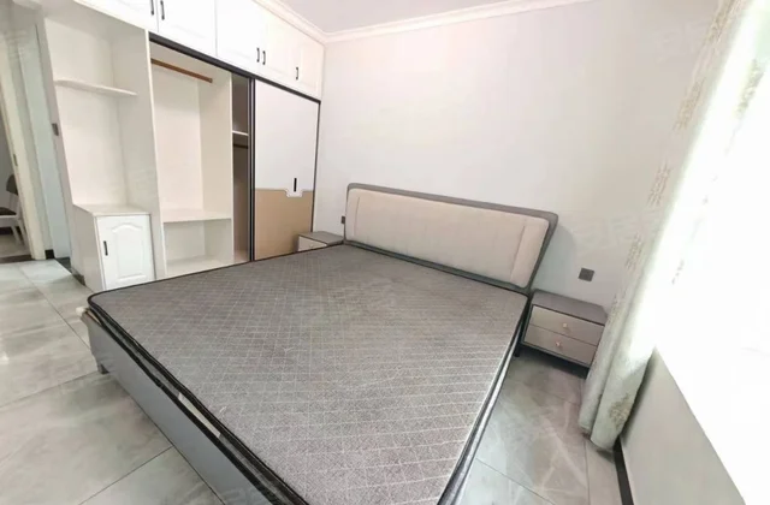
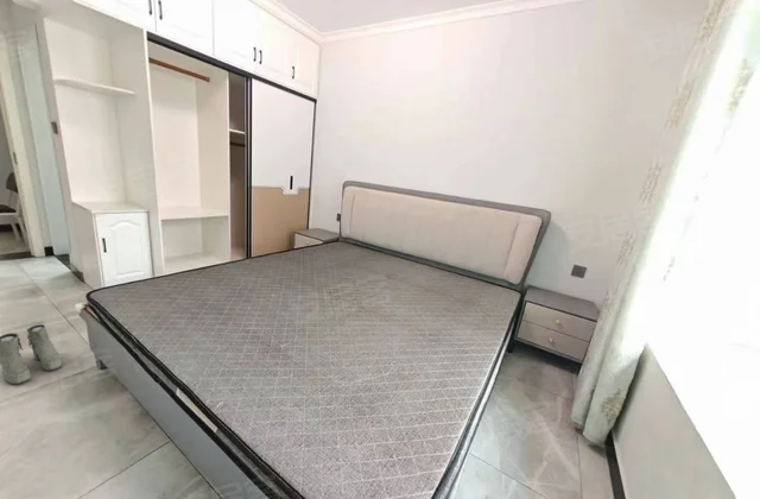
+ boots [0,323,63,385]
